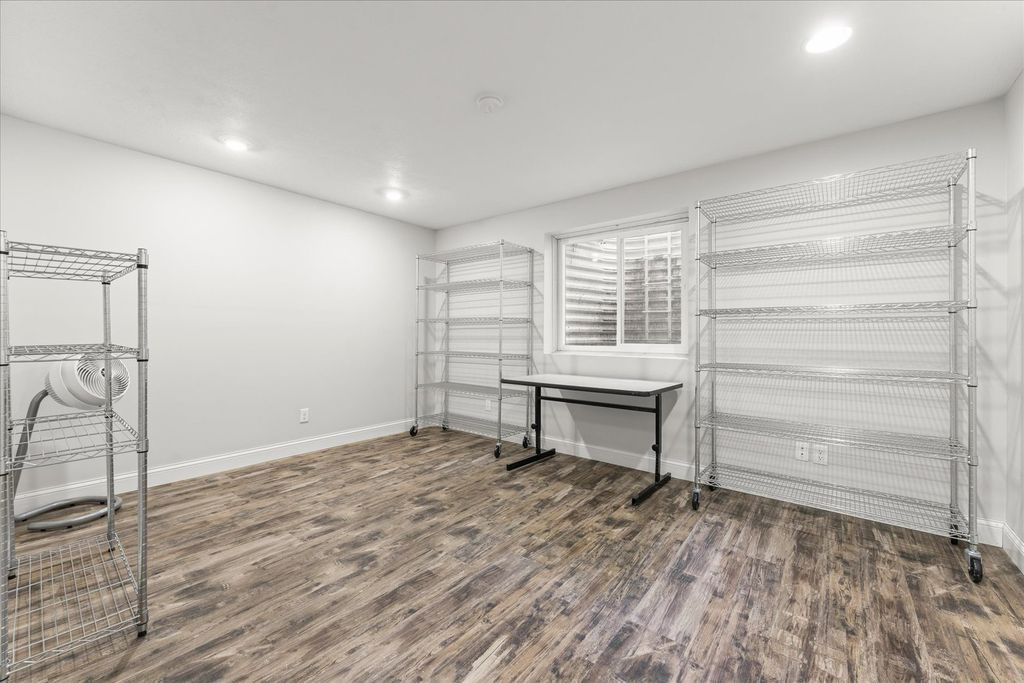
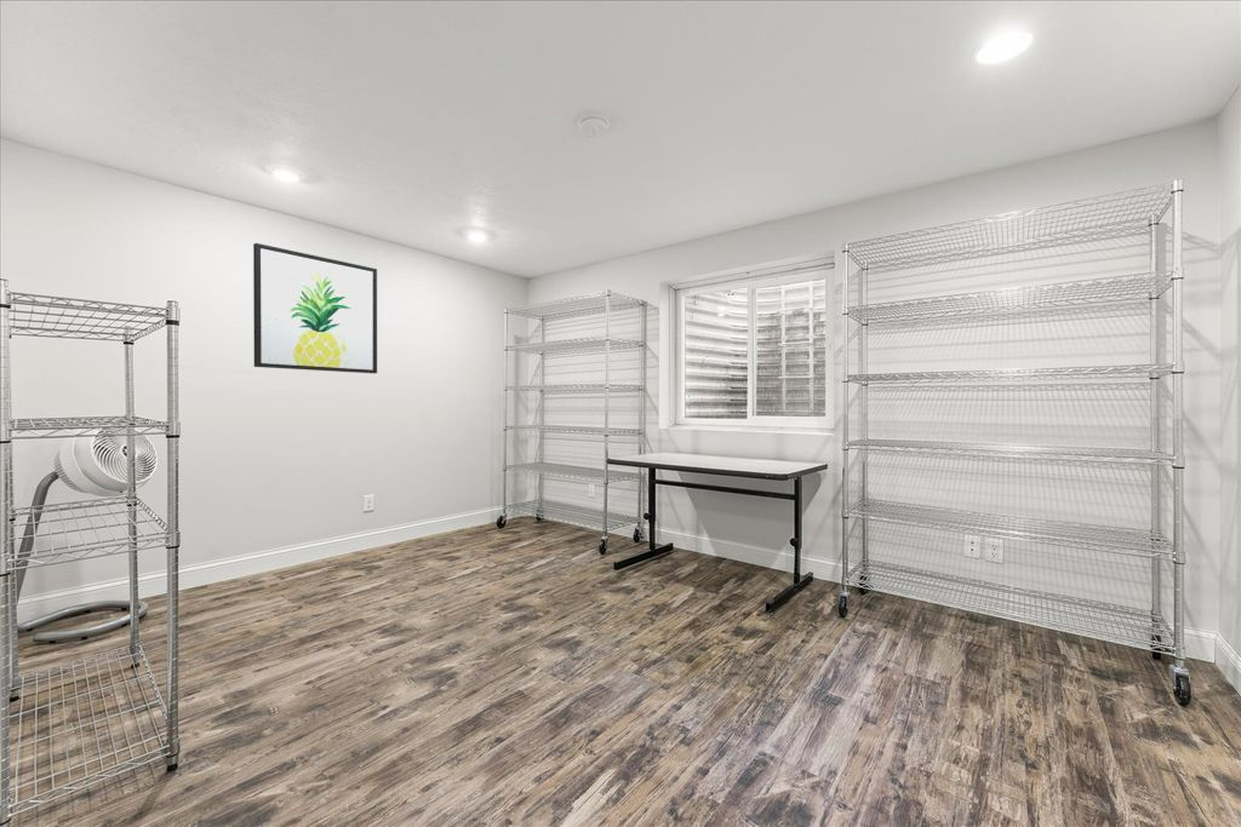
+ wall art [252,242,378,374]
